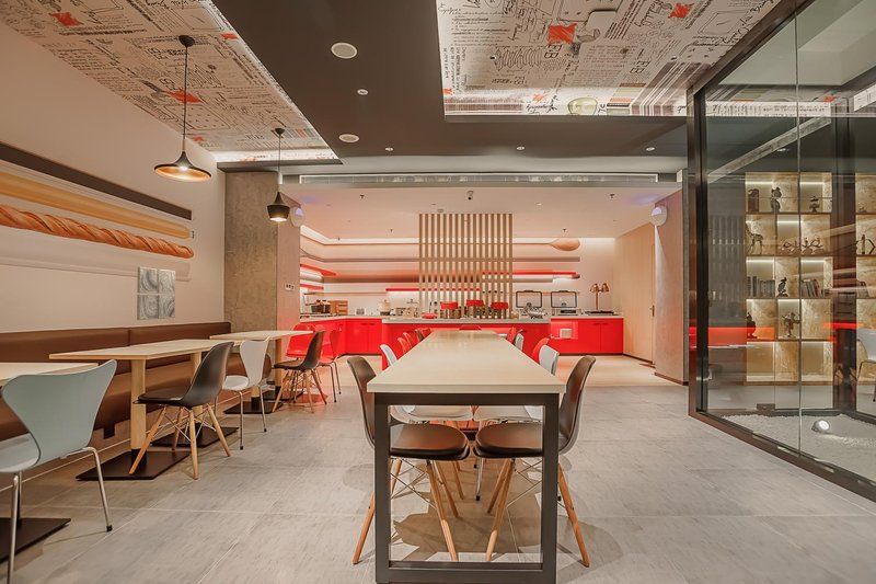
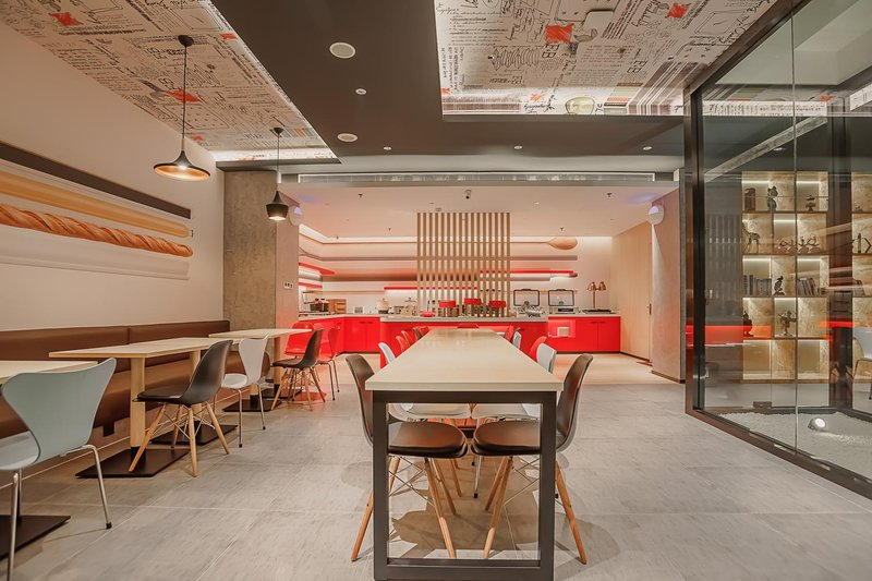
- wall art [136,266,176,321]
